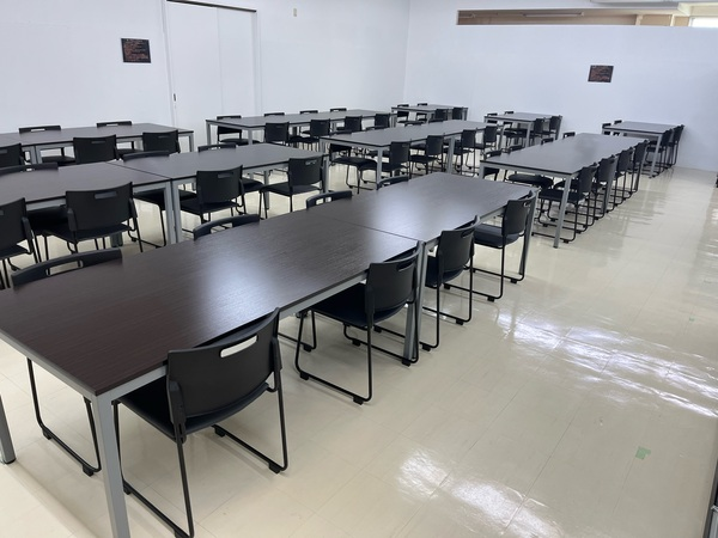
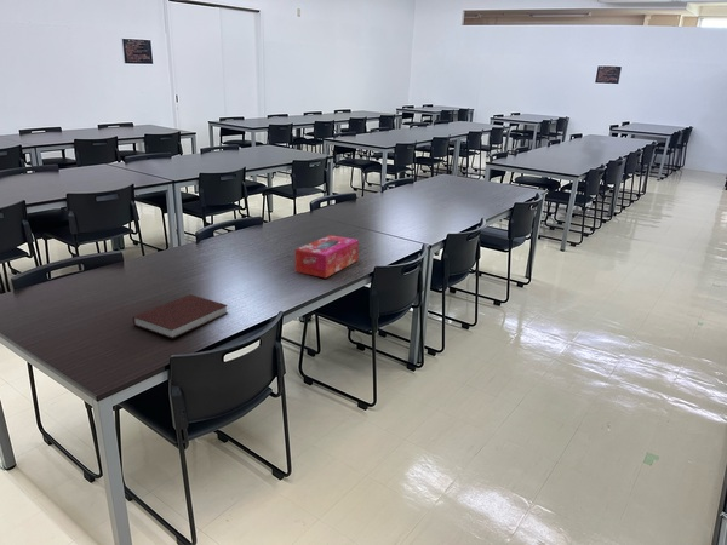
+ notebook [132,293,229,339]
+ tissue box [294,234,360,279]
